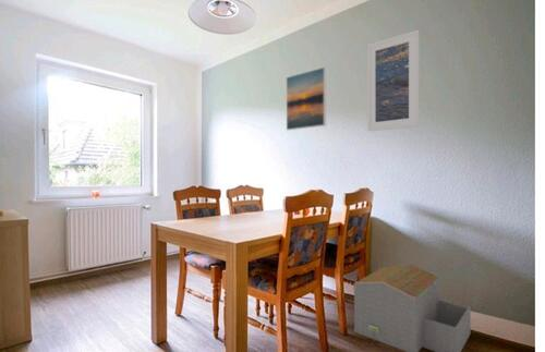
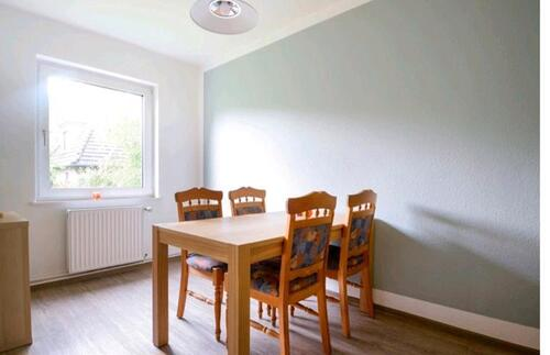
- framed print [366,29,420,132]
- architectural model [353,263,472,352]
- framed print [286,66,327,131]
